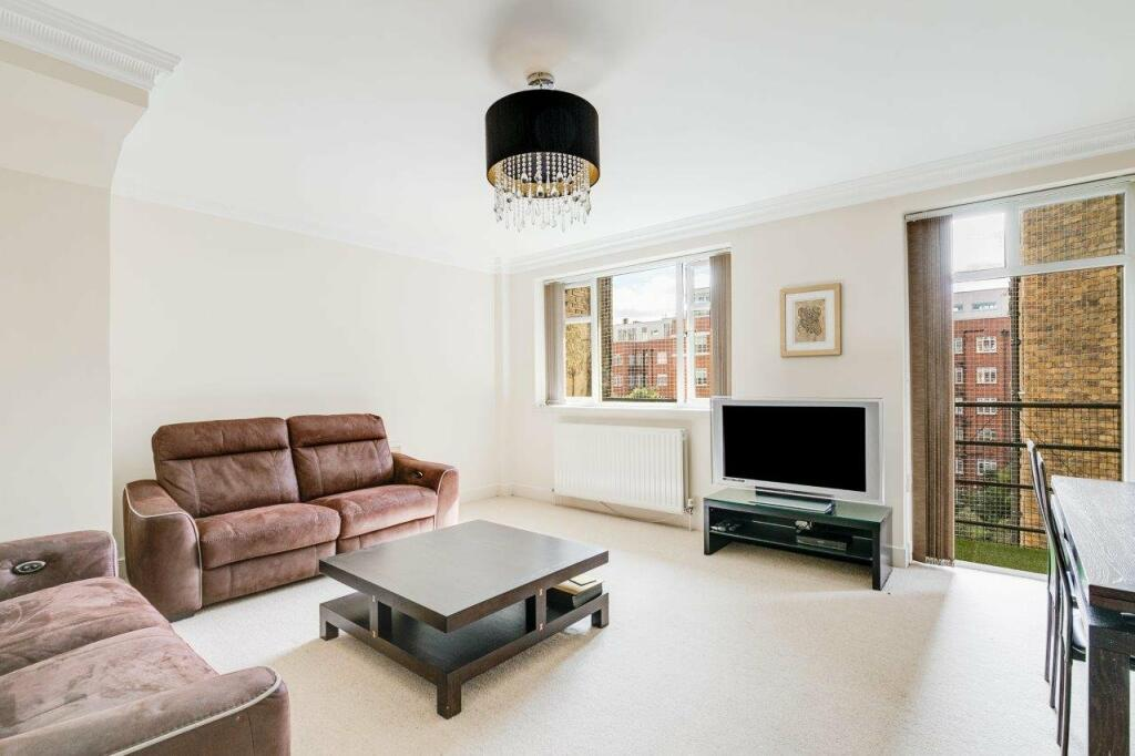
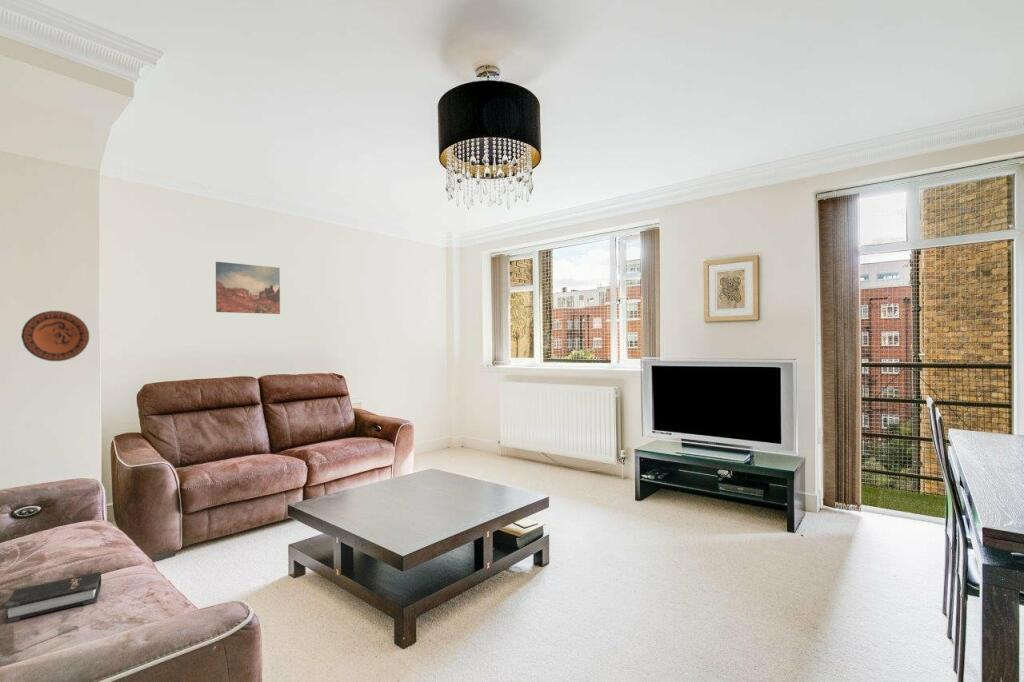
+ wall art [215,261,281,315]
+ hardback book [4,571,102,624]
+ decorative plate [20,310,90,362]
